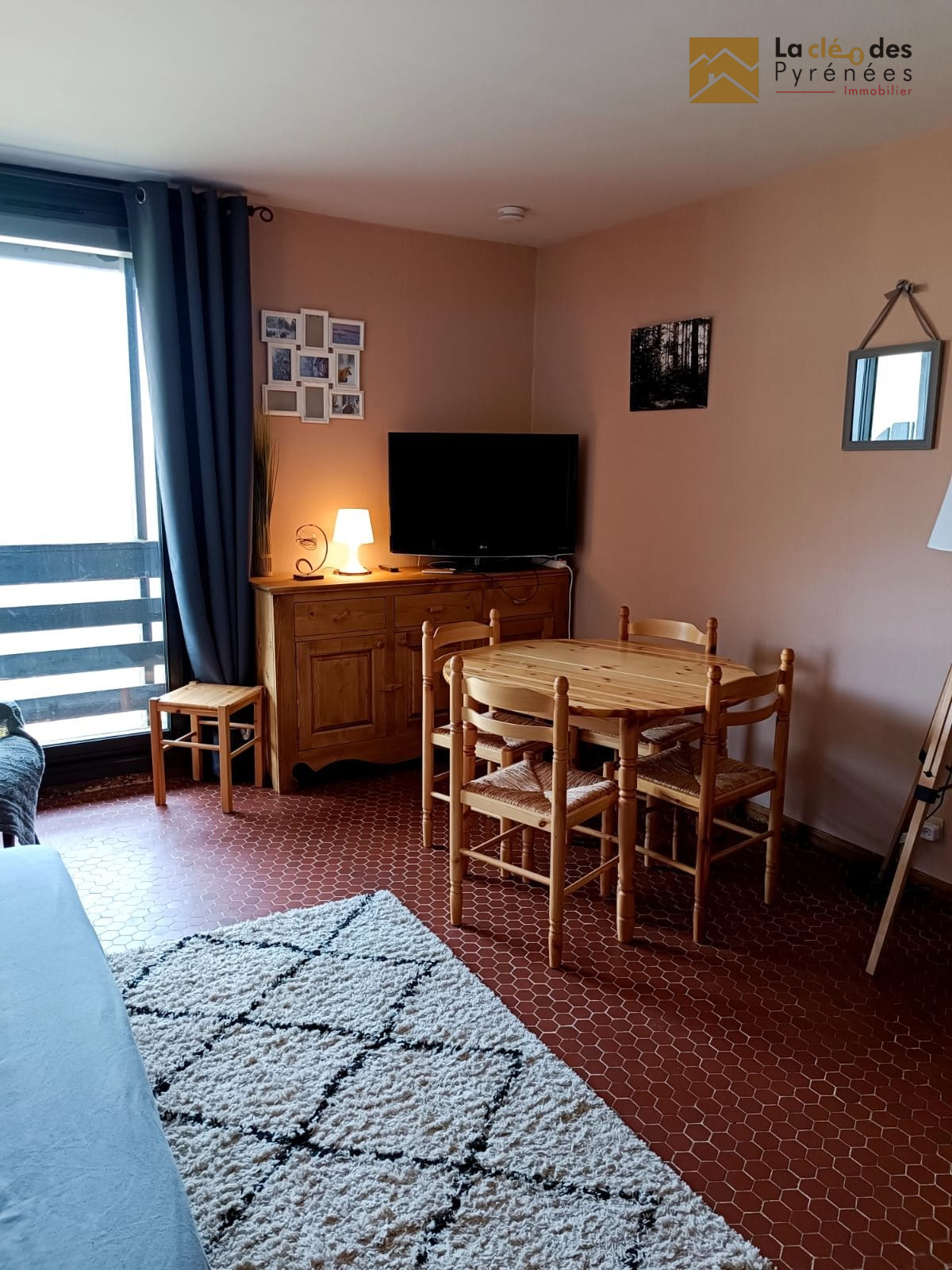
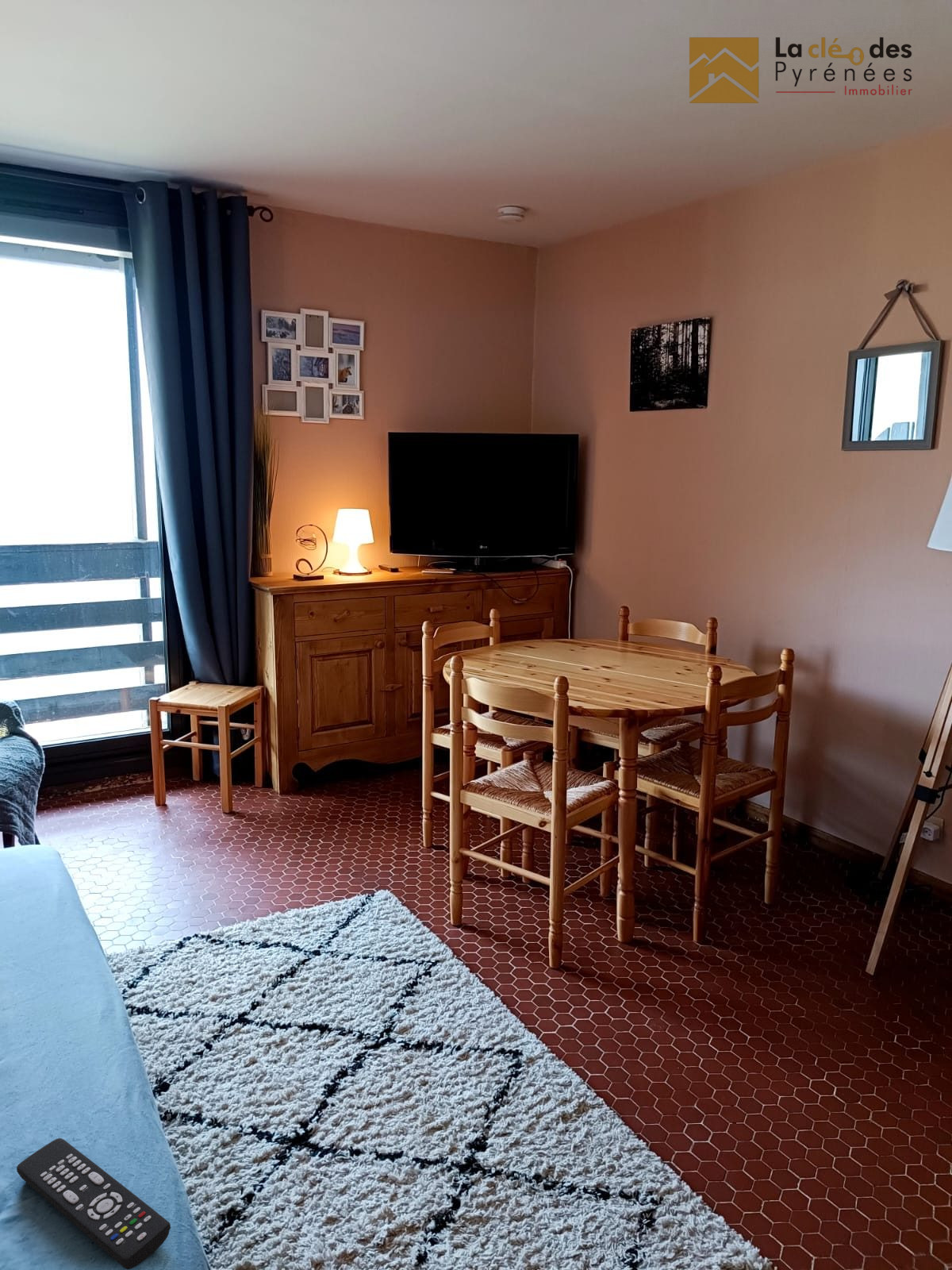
+ remote control [16,1137,171,1270]
